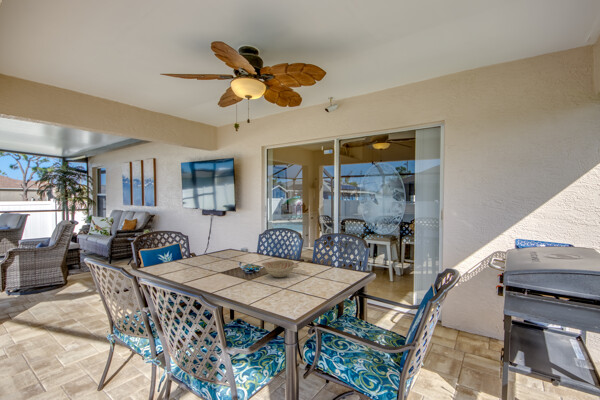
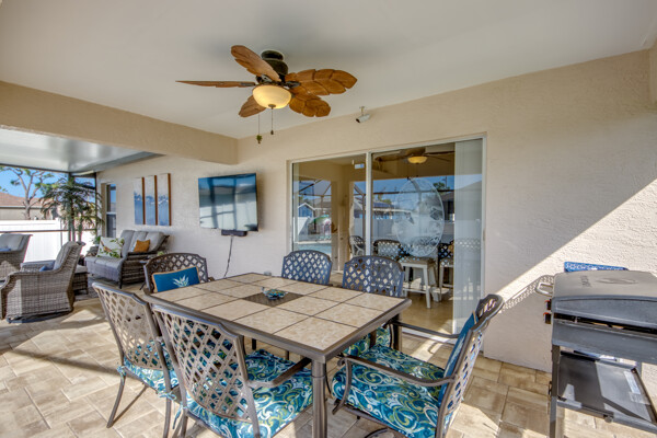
- decorative bowl [260,259,300,279]
